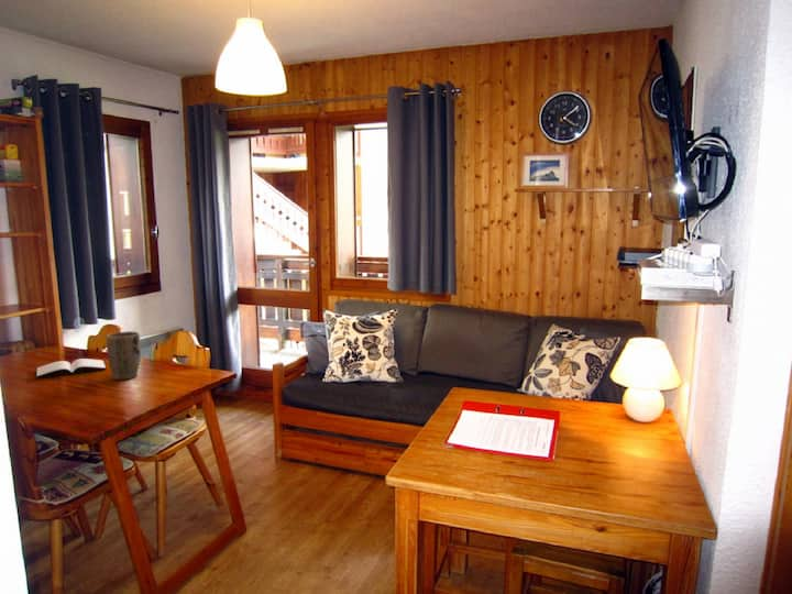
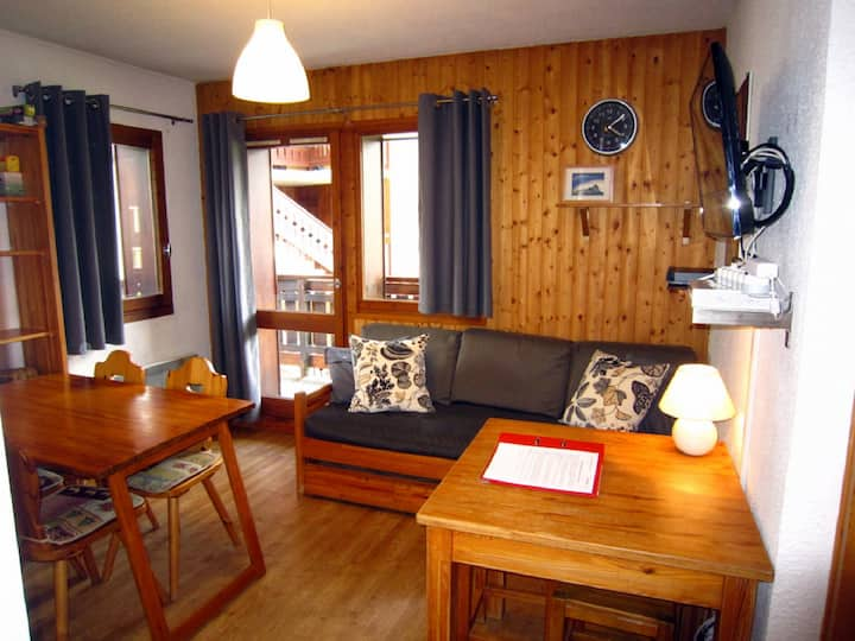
- plant pot [106,330,142,381]
- book [36,358,107,378]
